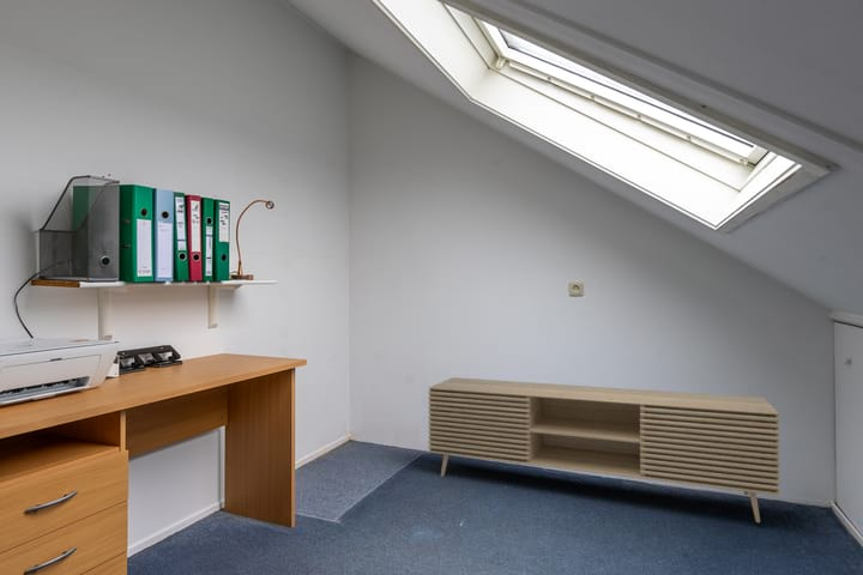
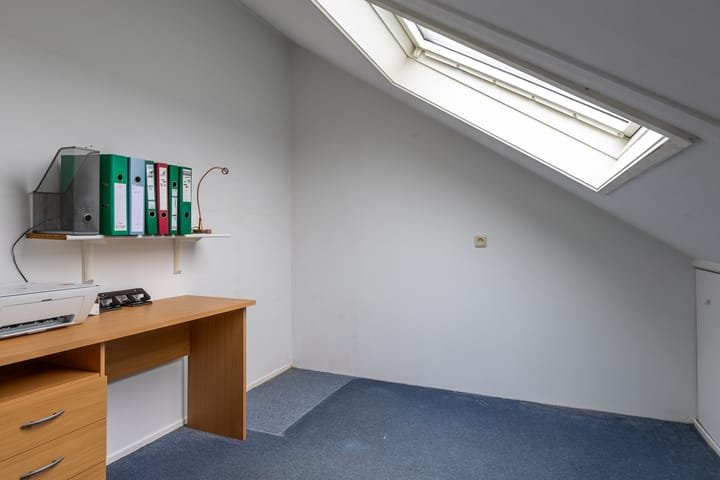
- credenza [428,376,780,523]
